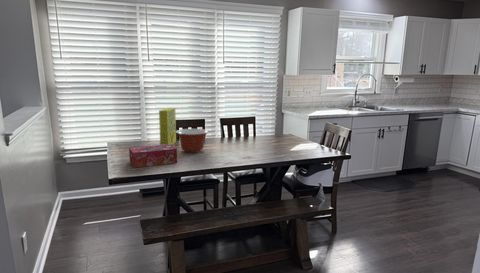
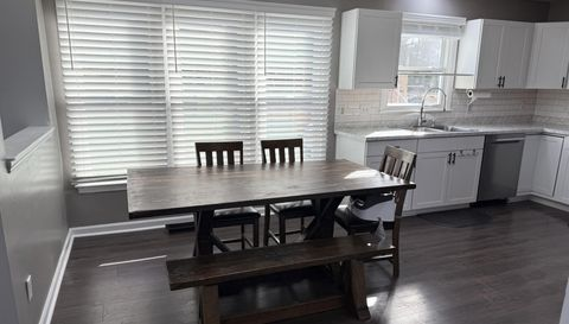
- tissue box [128,144,178,169]
- mixing bowl [176,128,209,154]
- cereal box [158,107,177,146]
